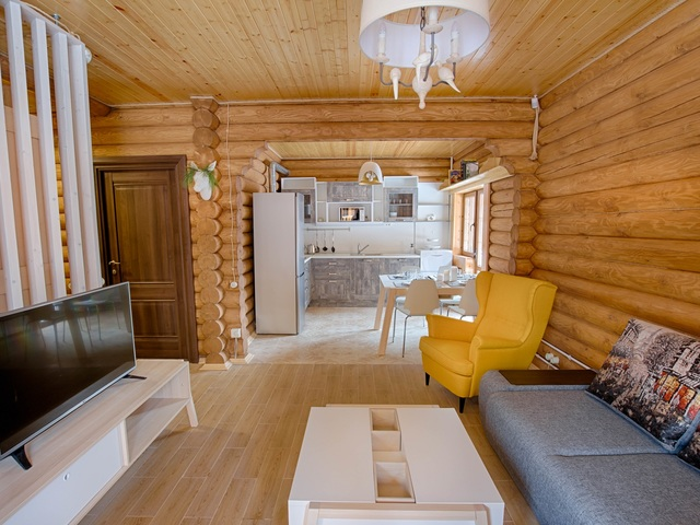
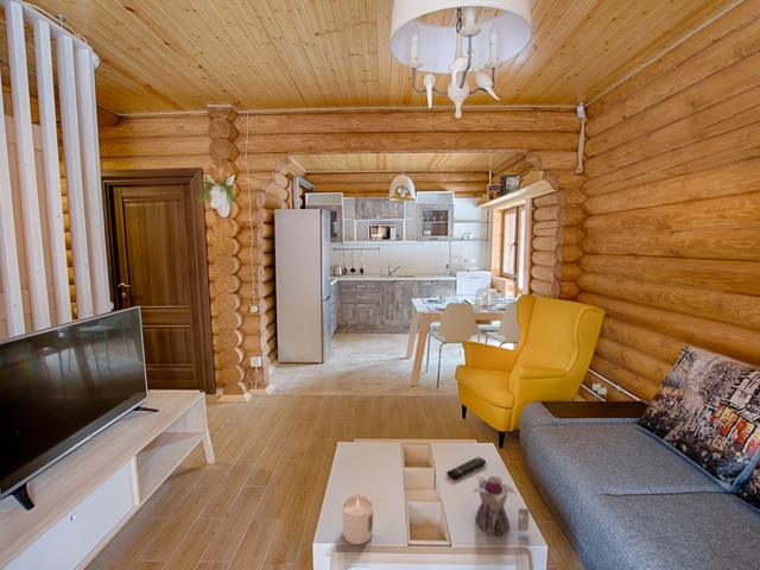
+ remote control [446,456,487,480]
+ teapot [471,475,531,536]
+ candle [341,493,374,546]
